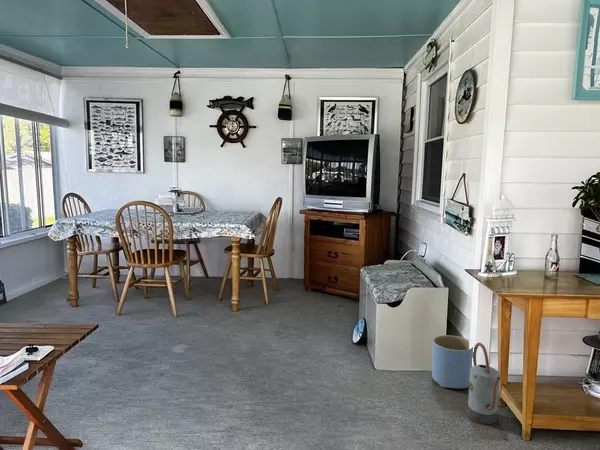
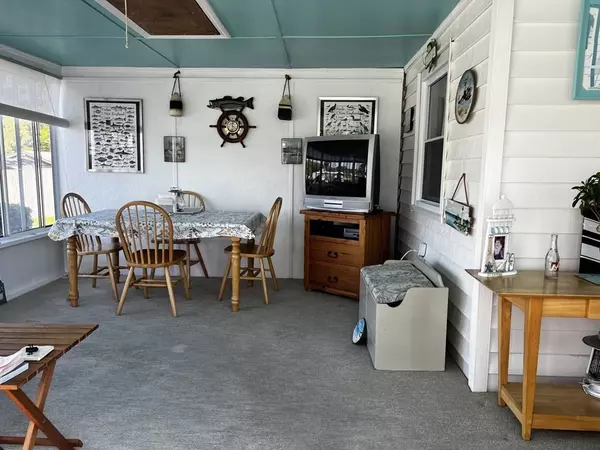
- planter [431,334,474,389]
- watering can [466,342,501,425]
